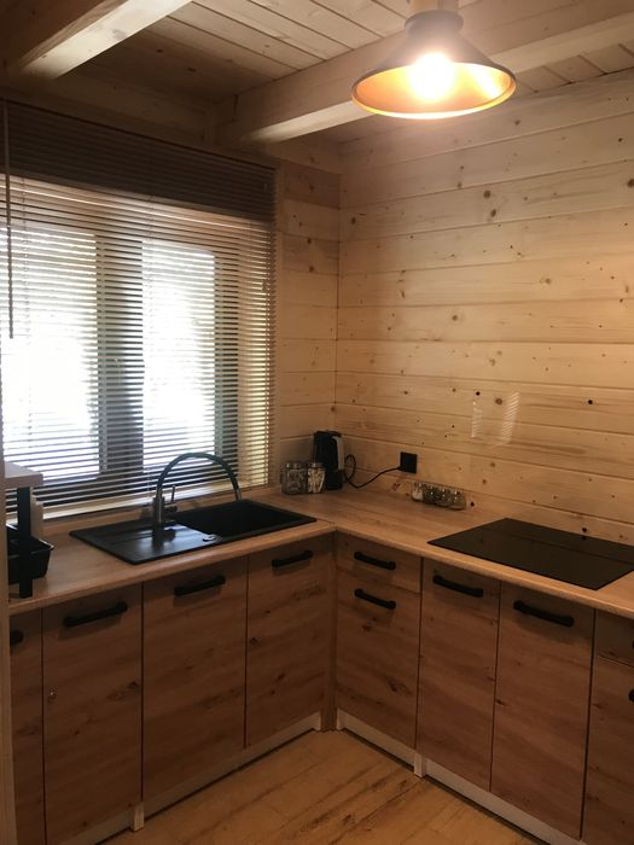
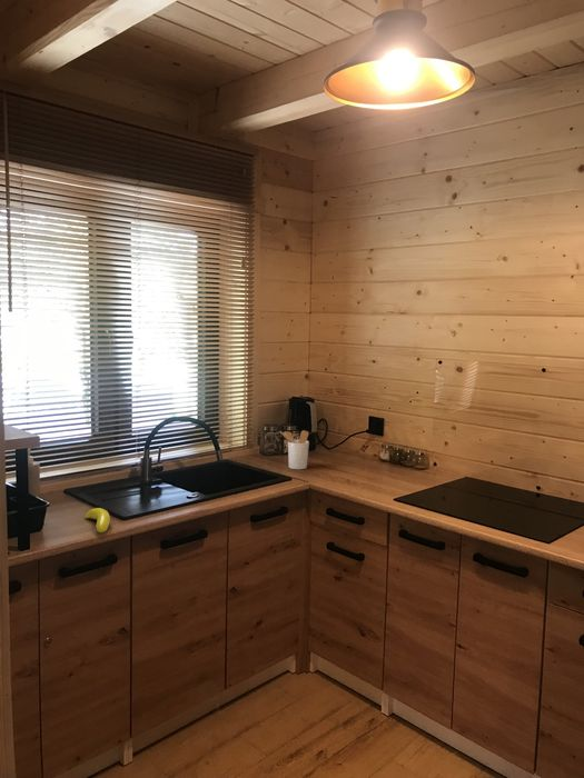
+ banana [85,507,111,533]
+ utensil holder [279,429,310,470]
